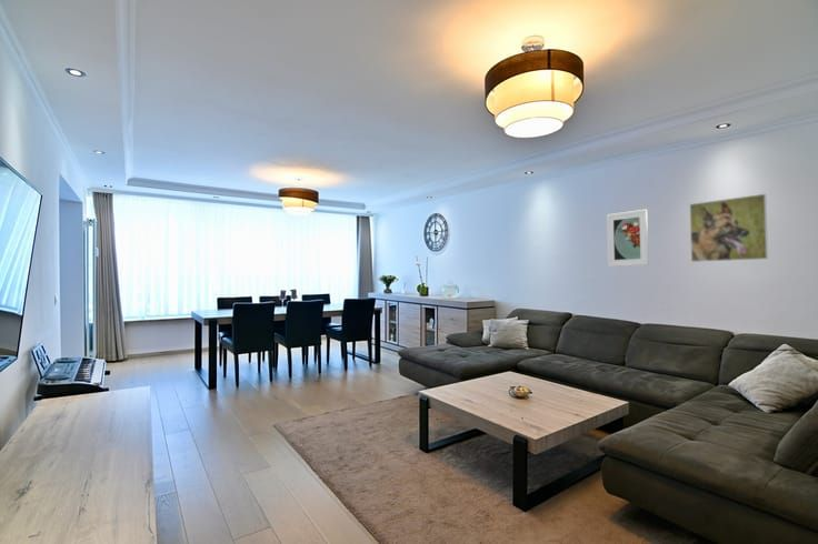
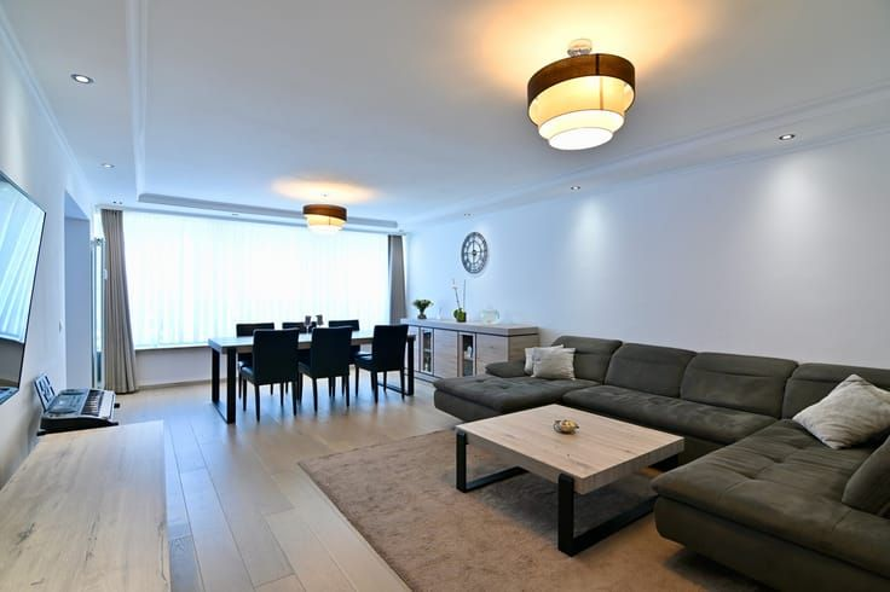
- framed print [606,209,650,268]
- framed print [689,193,769,263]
